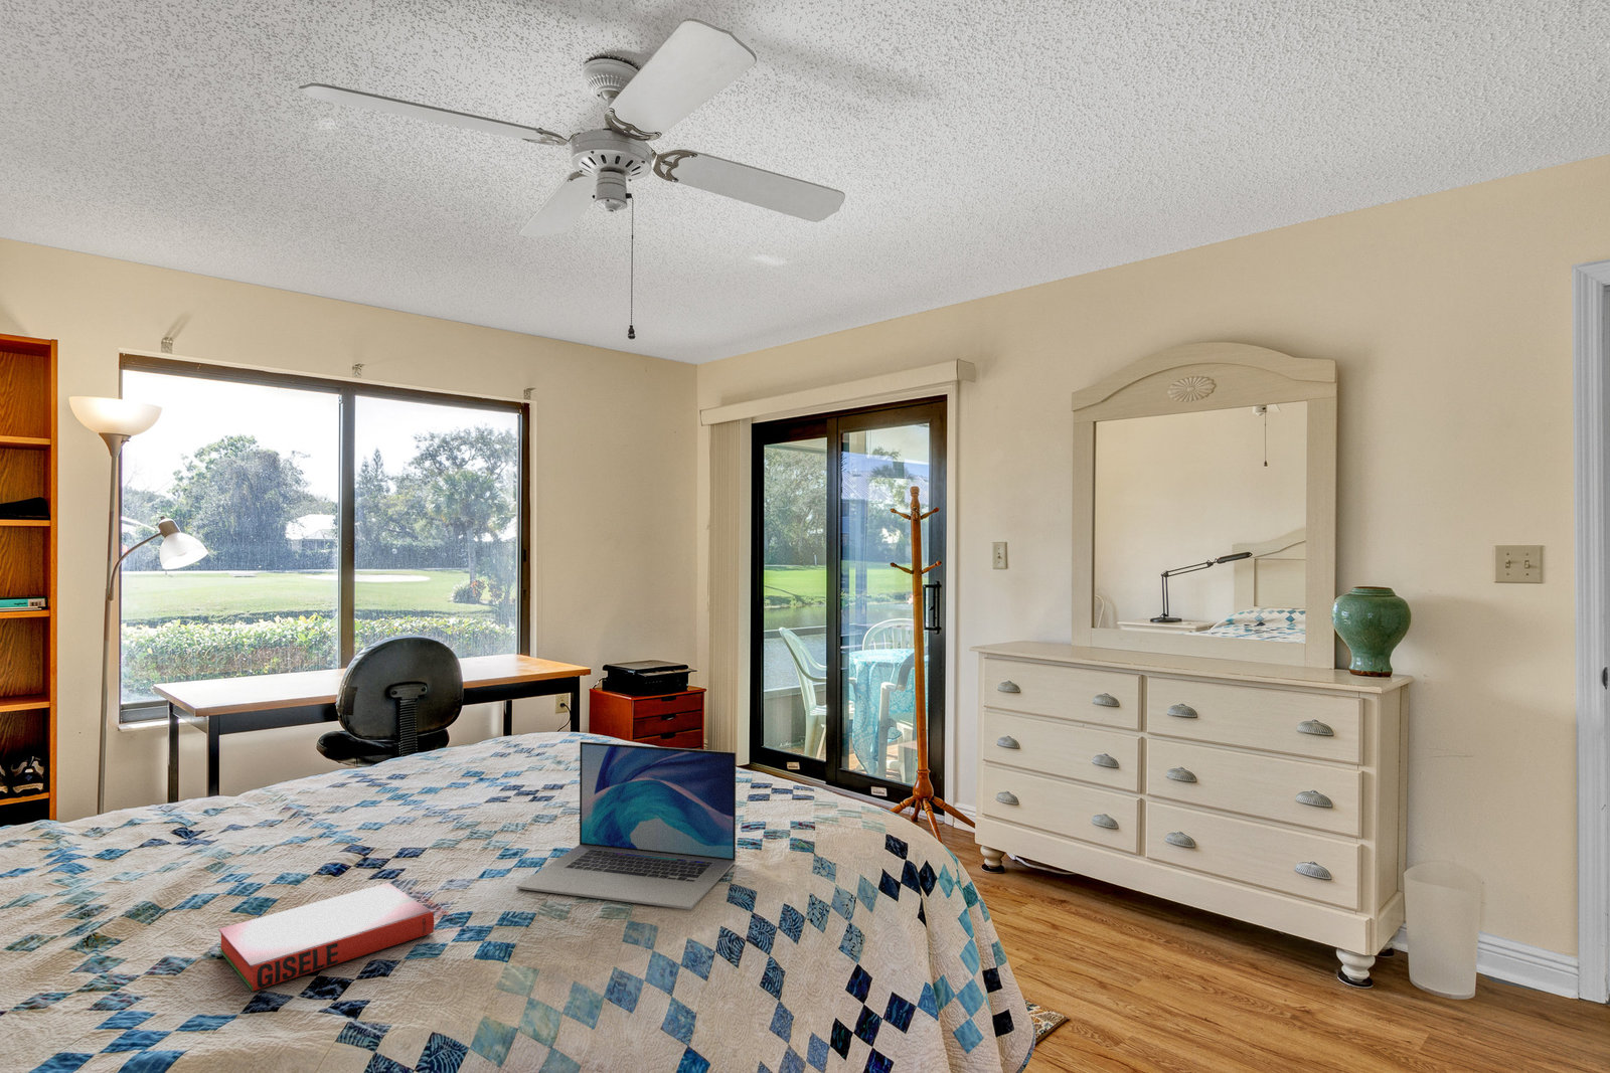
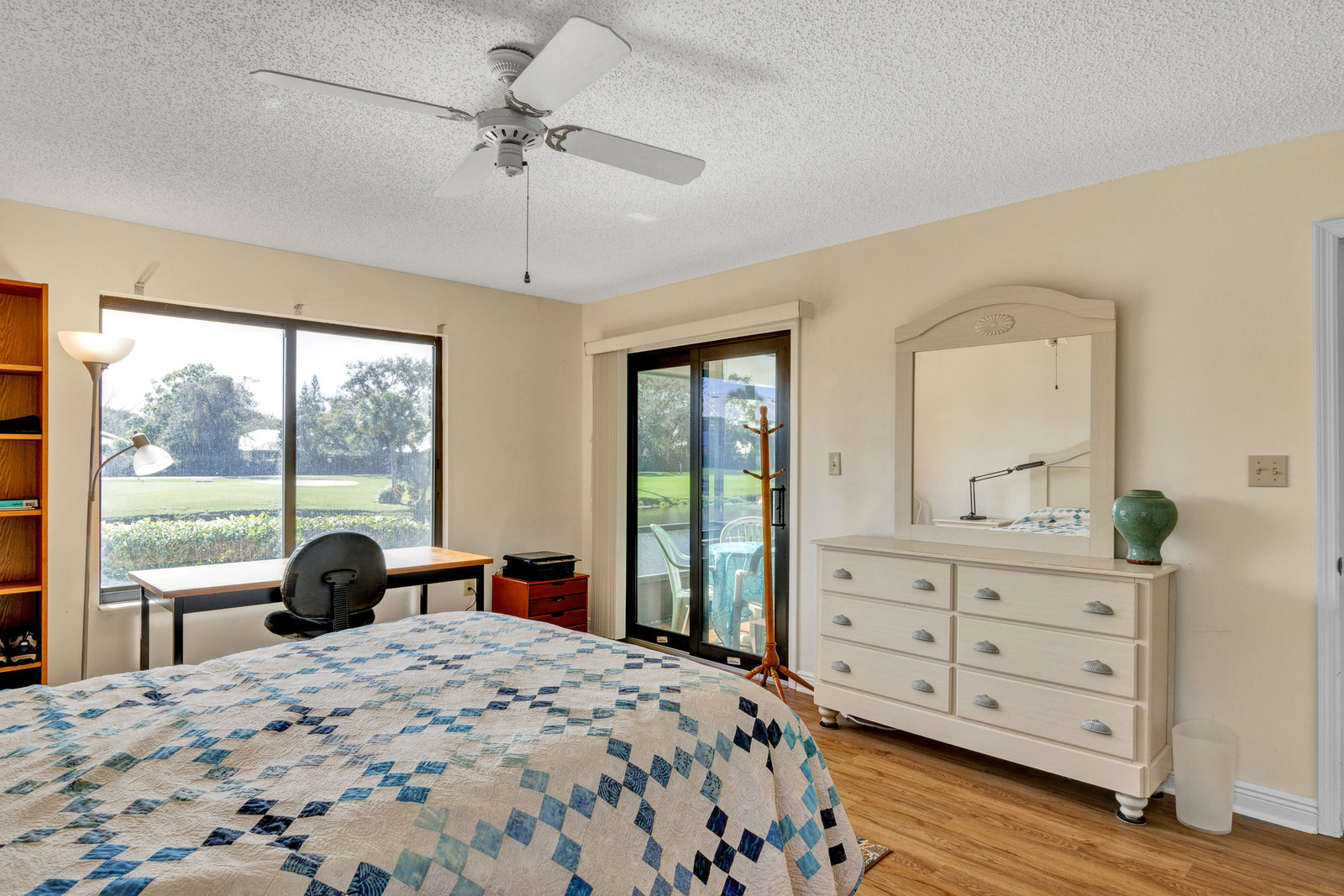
- laptop [515,740,737,910]
- hardback book [217,881,435,993]
